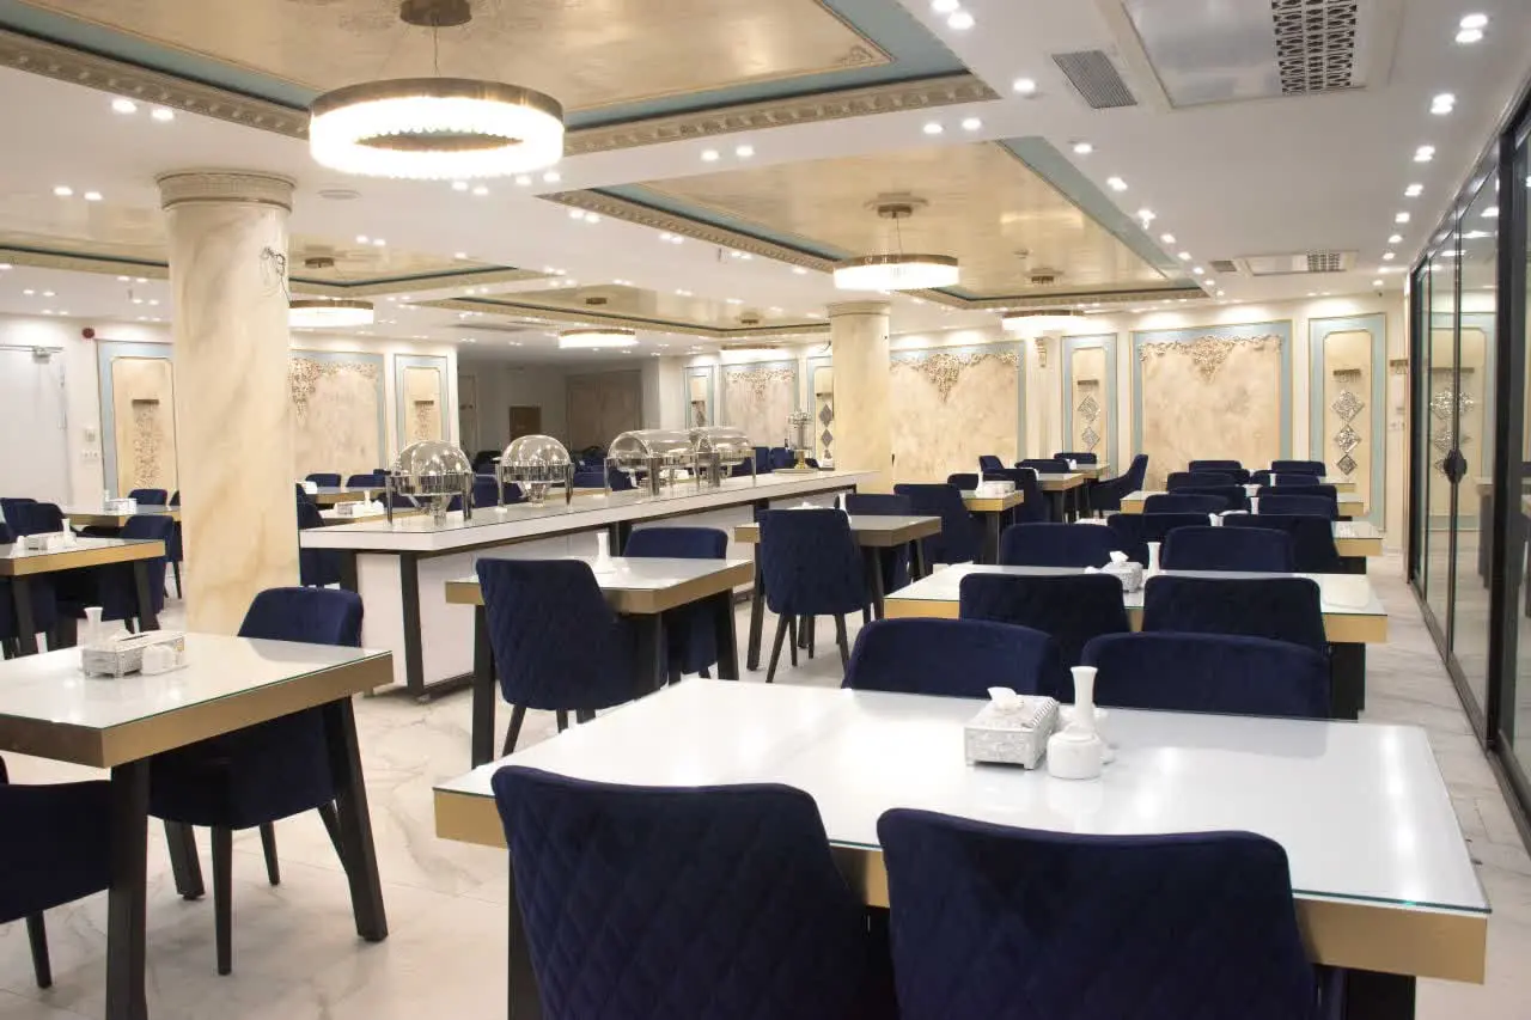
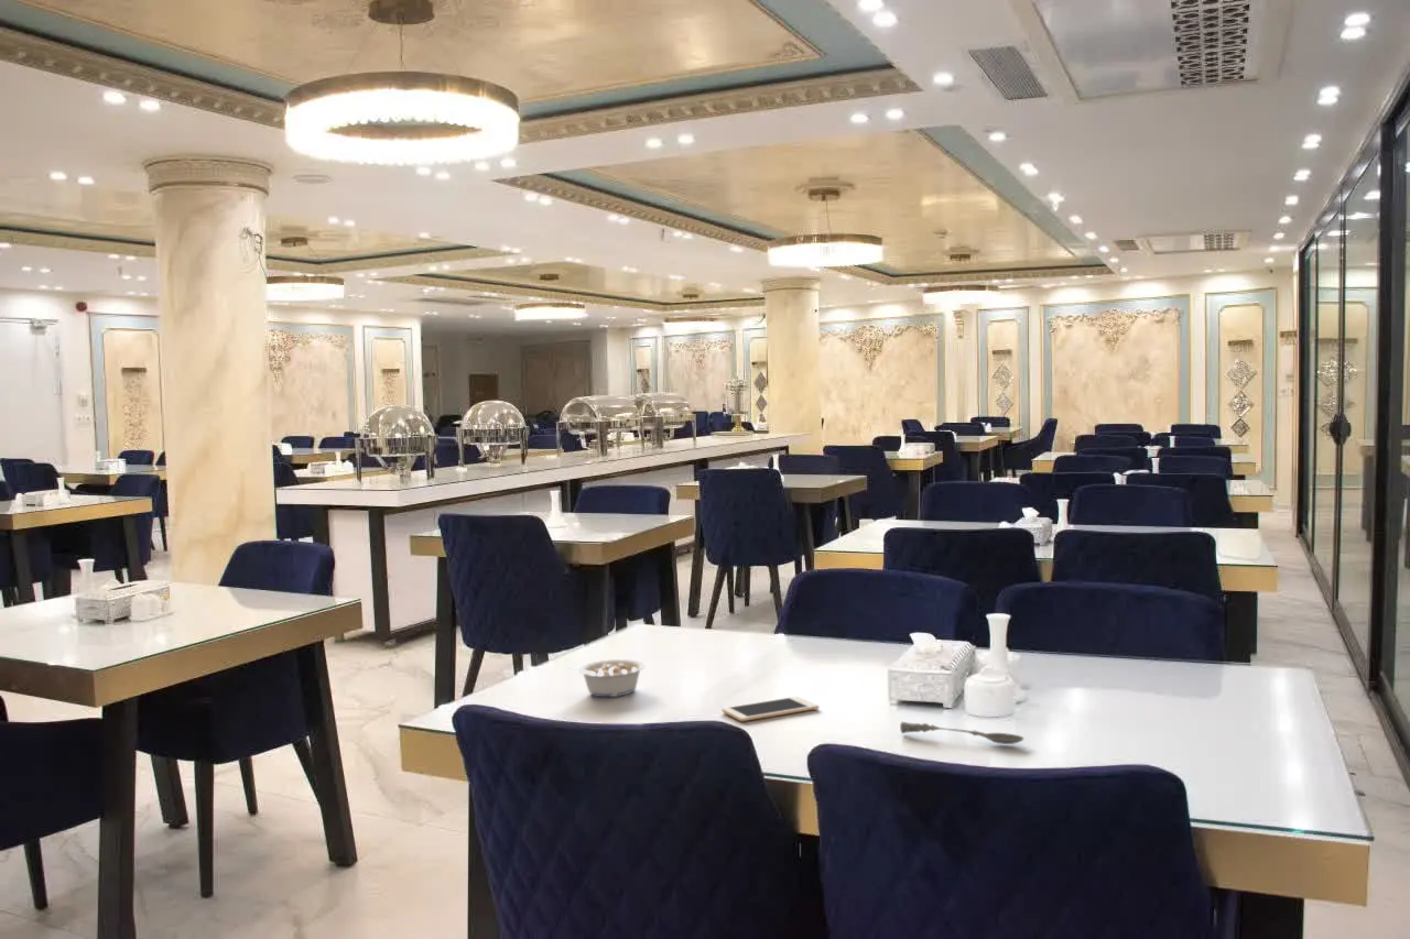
+ soupspoon [899,721,1026,745]
+ legume [564,658,646,698]
+ cell phone [720,696,820,722]
